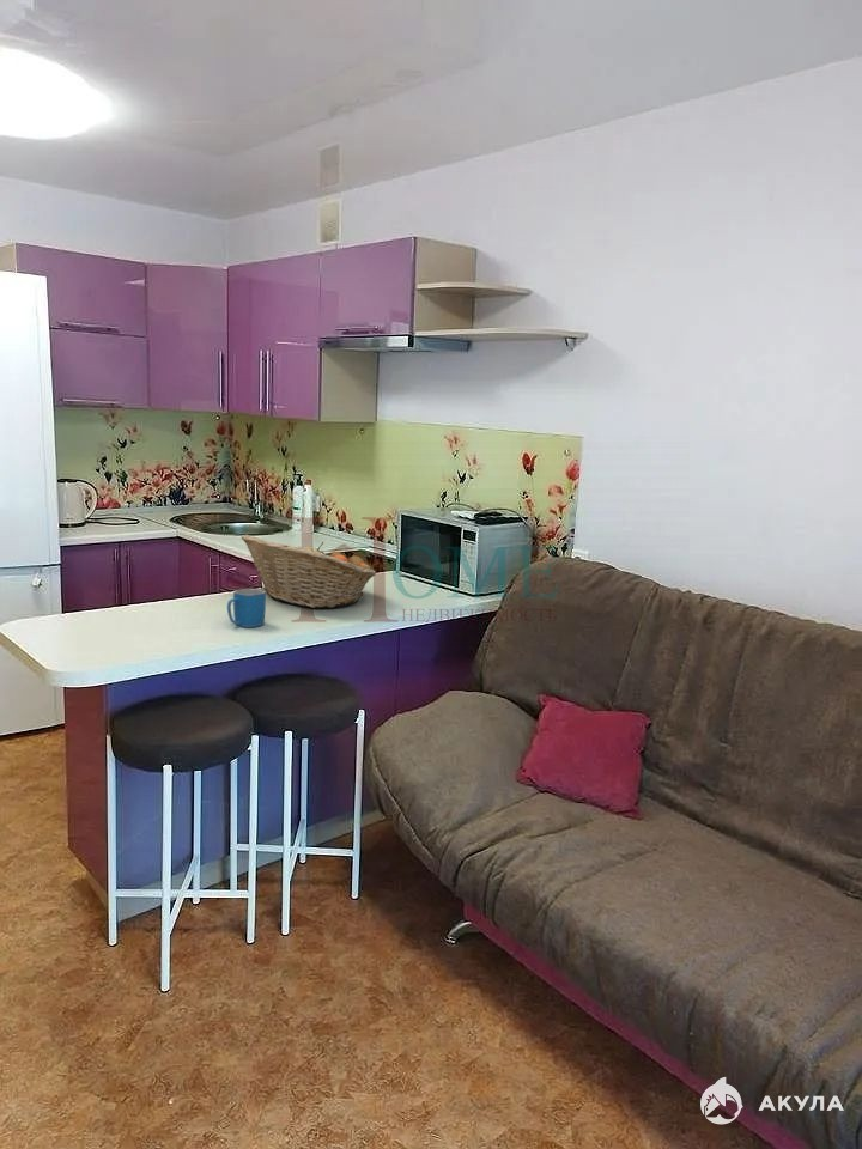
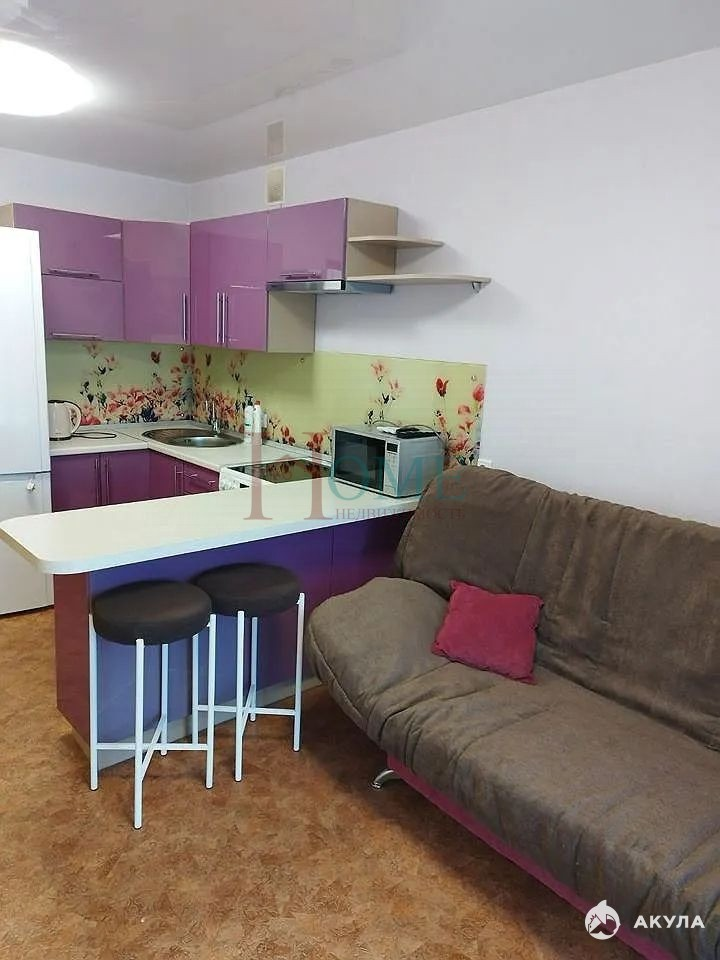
- fruit basket [239,534,377,609]
- mug [226,588,267,628]
